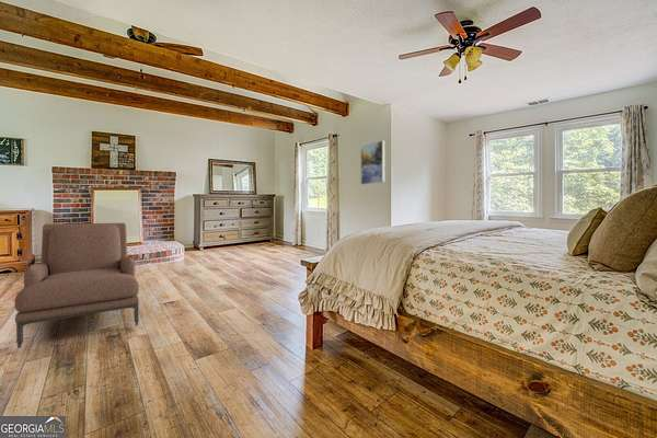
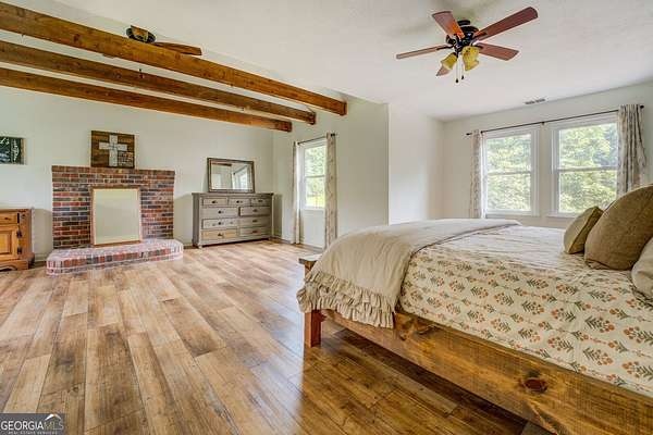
- armchair [14,222,140,349]
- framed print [360,139,385,186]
